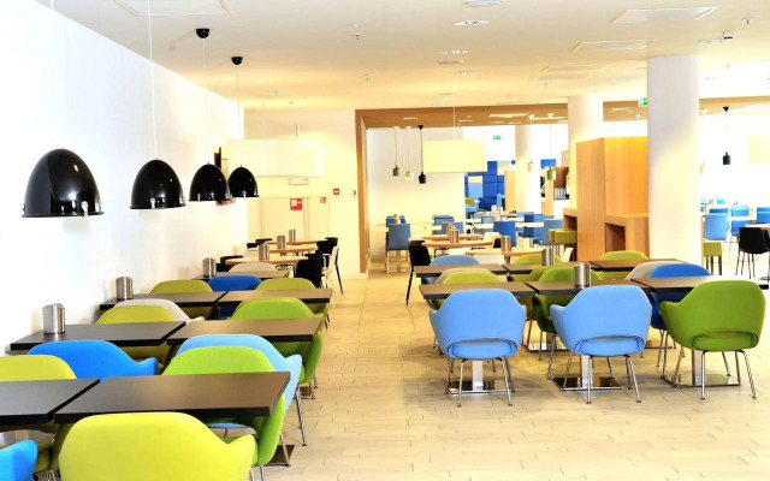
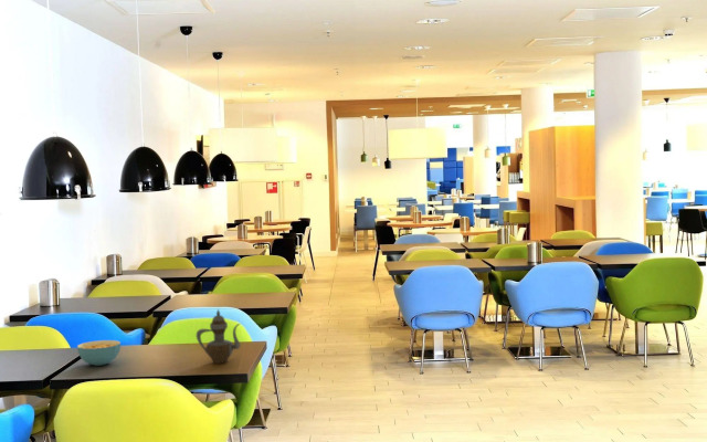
+ teapot [196,308,241,365]
+ cereal bowl [76,339,122,367]
